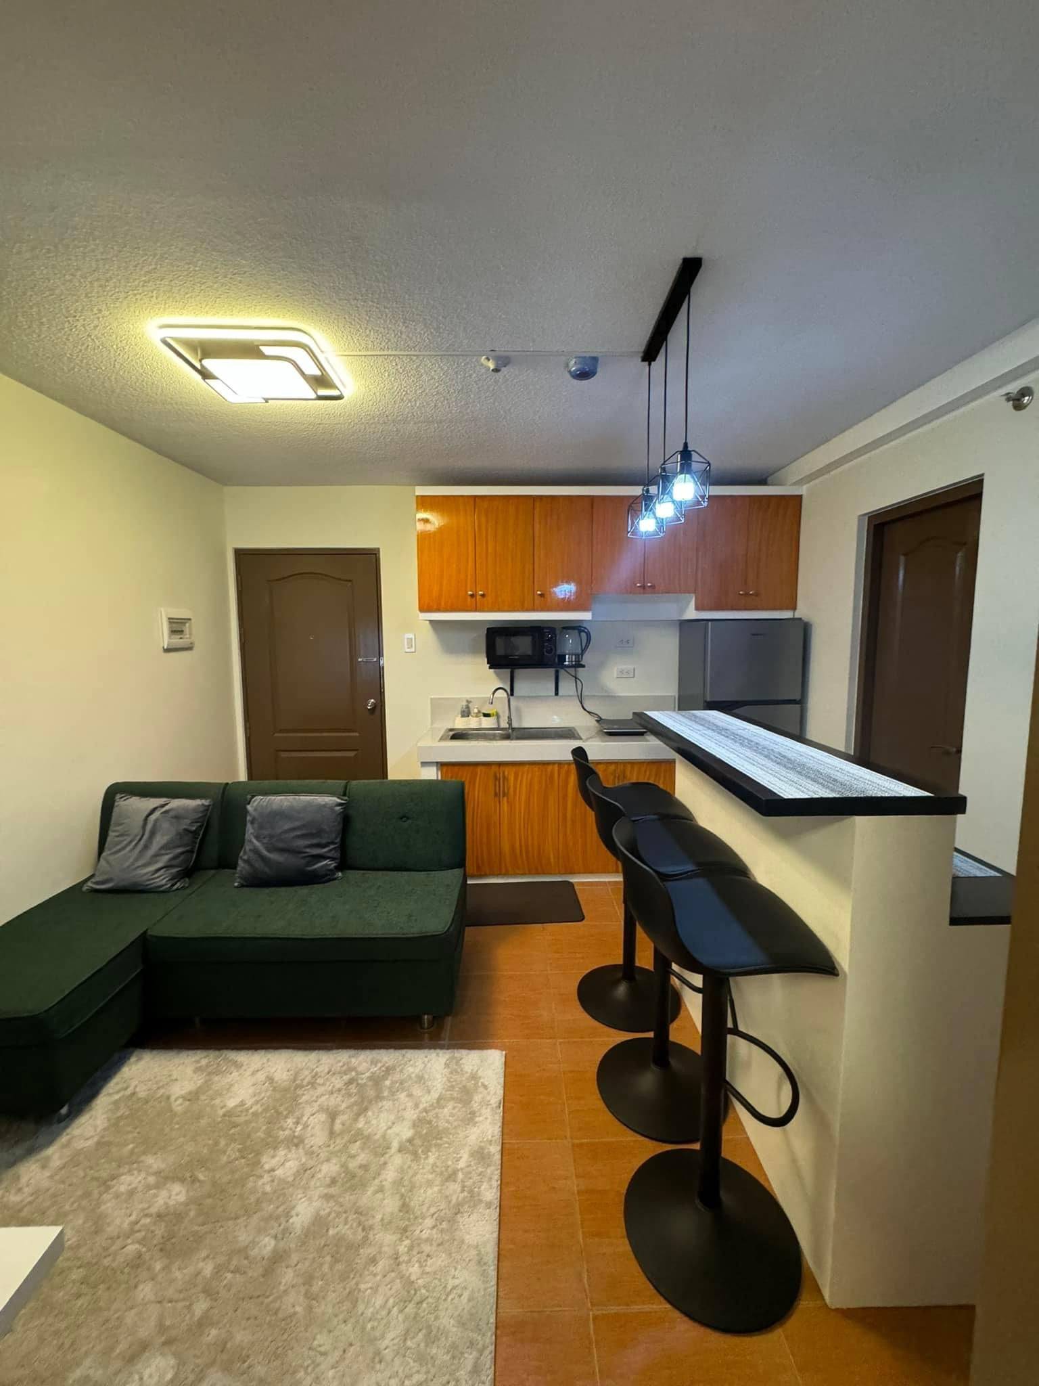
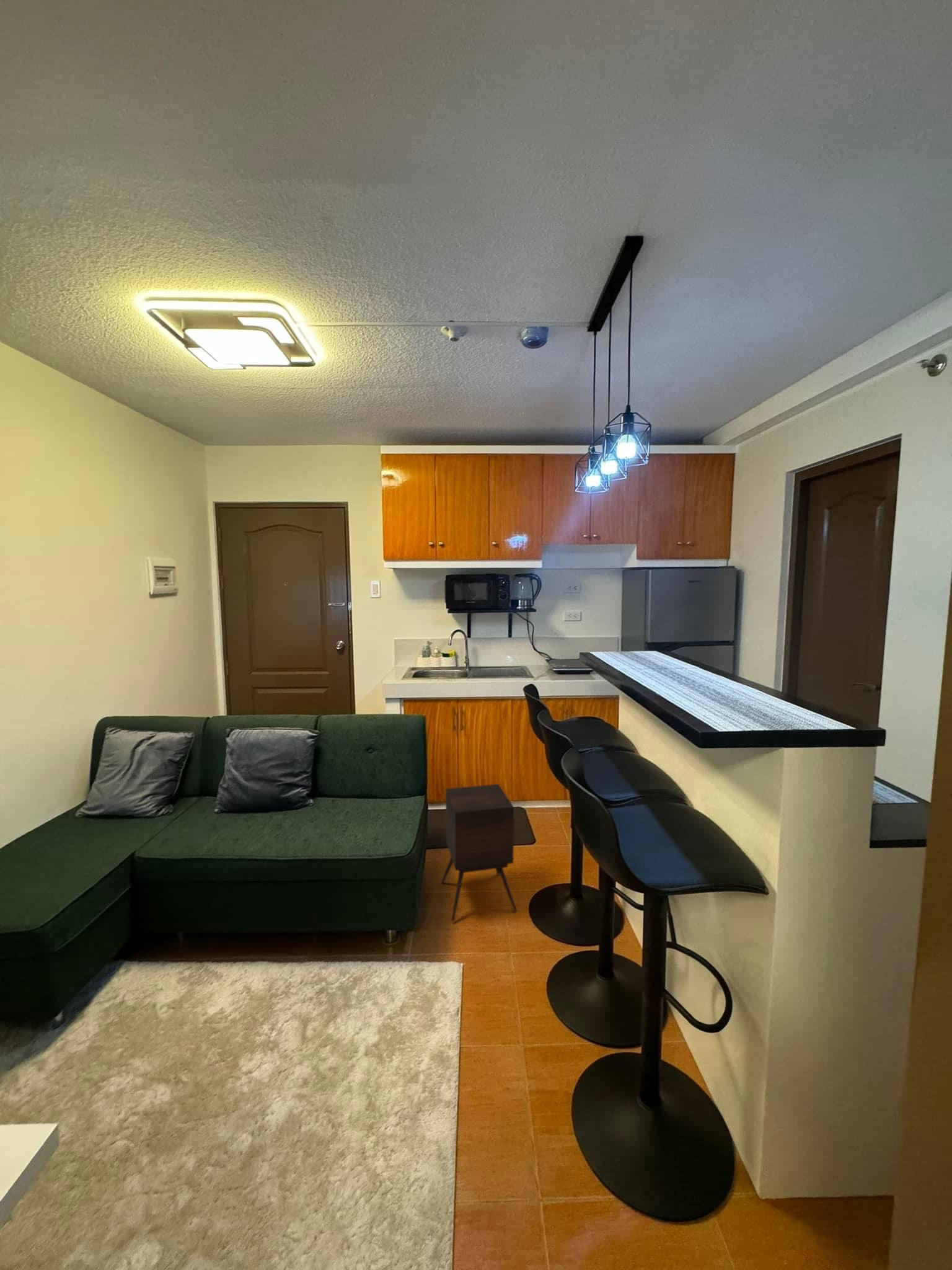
+ side table [441,783,517,921]
